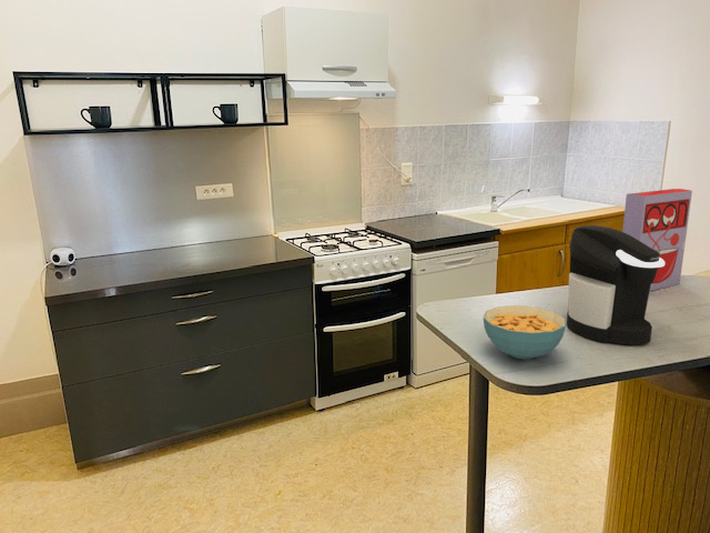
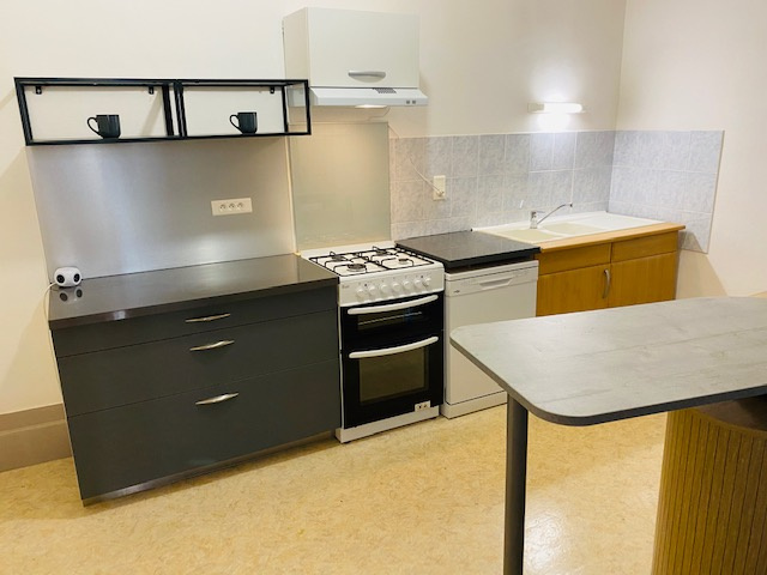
- cereal box [621,188,693,292]
- coffee maker [566,224,665,345]
- cereal bowl [483,304,567,361]
